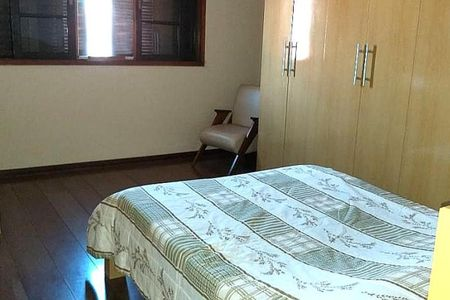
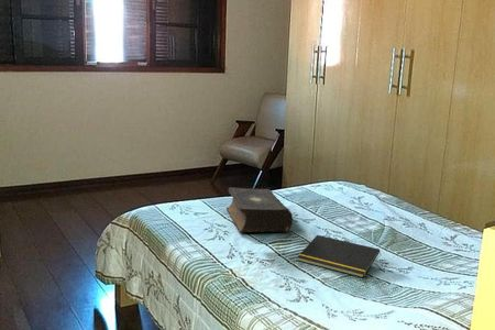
+ book [226,186,294,233]
+ notepad [296,234,381,279]
